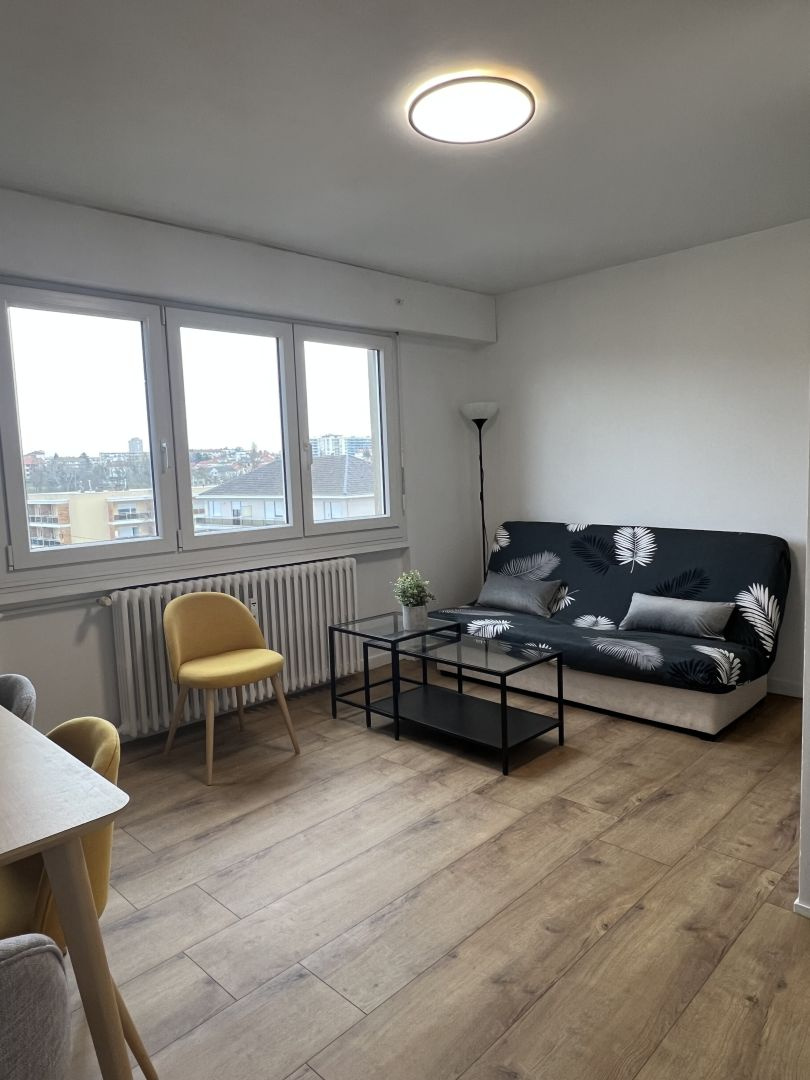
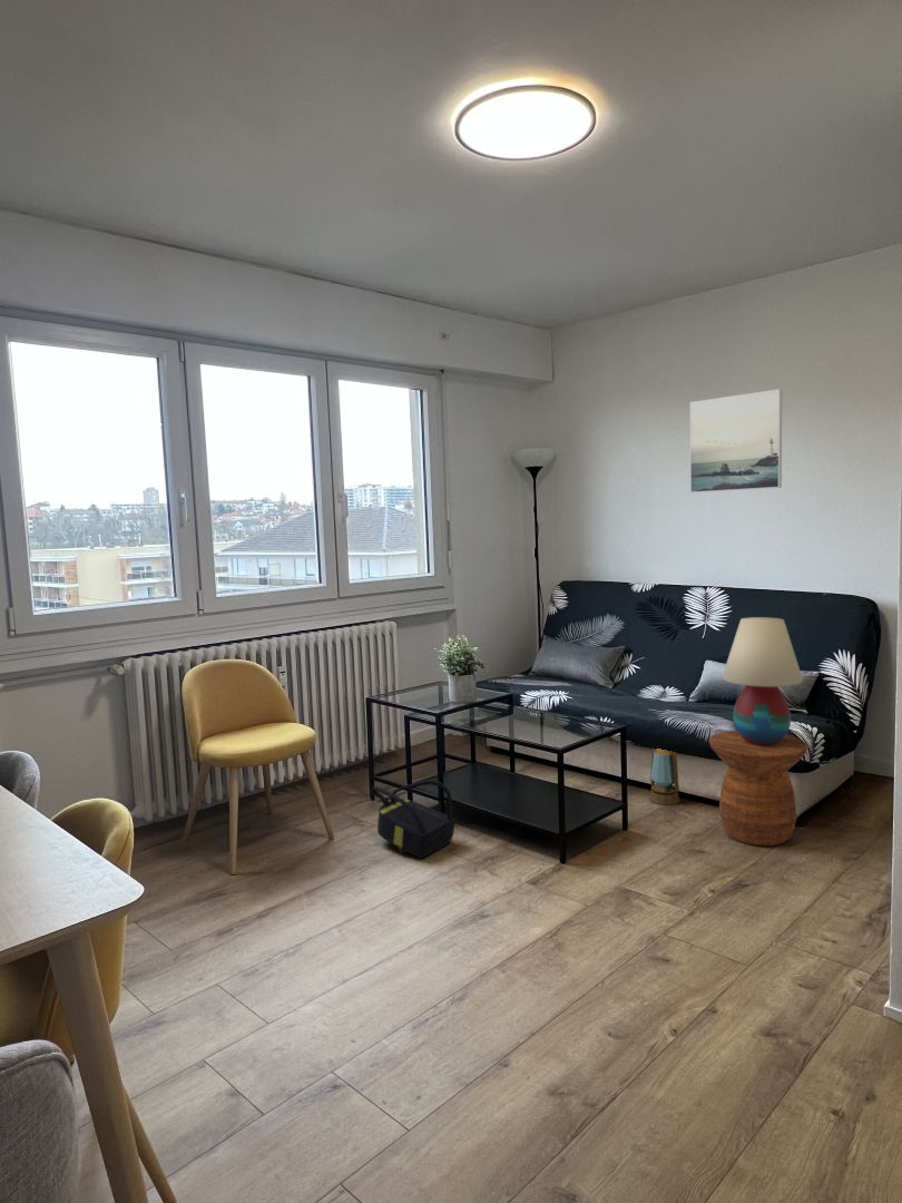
+ table lamp [720,616,804,745]
+ lantern [648,747,682,806]
+ side table [708,730,808,847]
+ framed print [689,388,783,493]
+ backpack [370,779,457,860]
